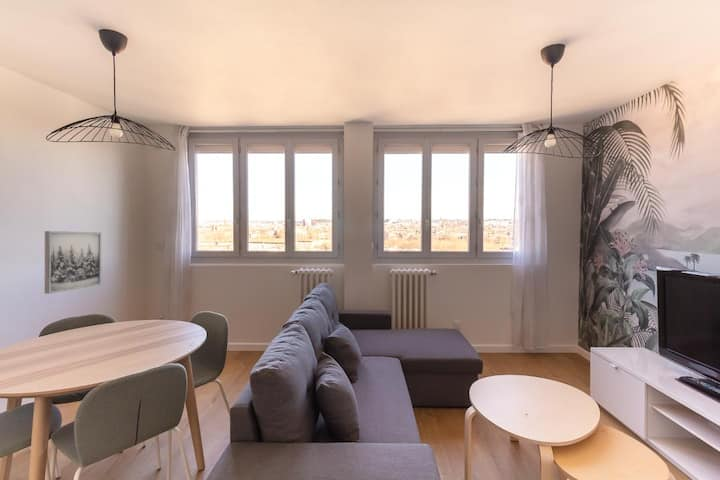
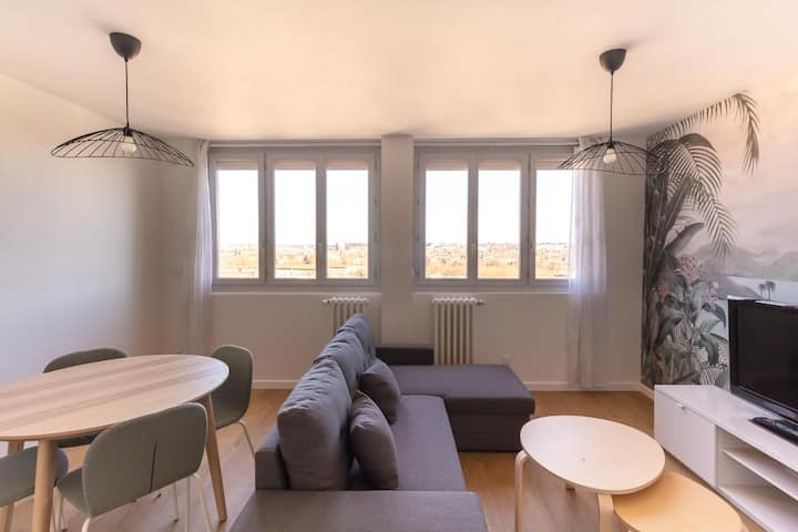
- wall art [44,230,102,295]
